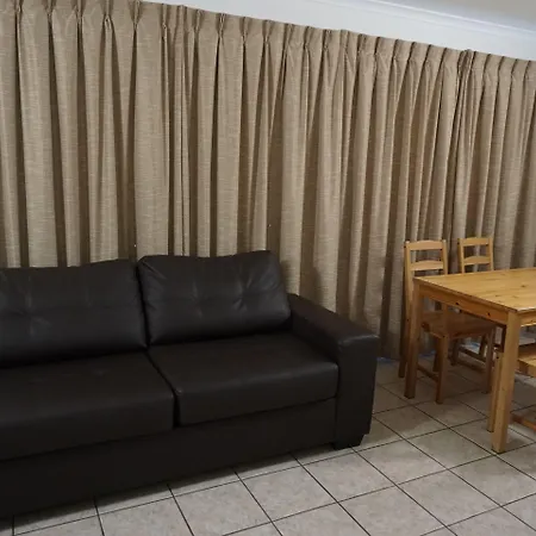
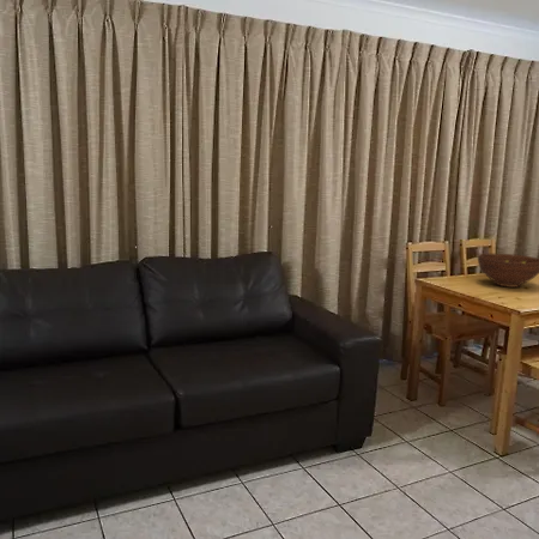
+ fruit bowl [477,253,539,289]
